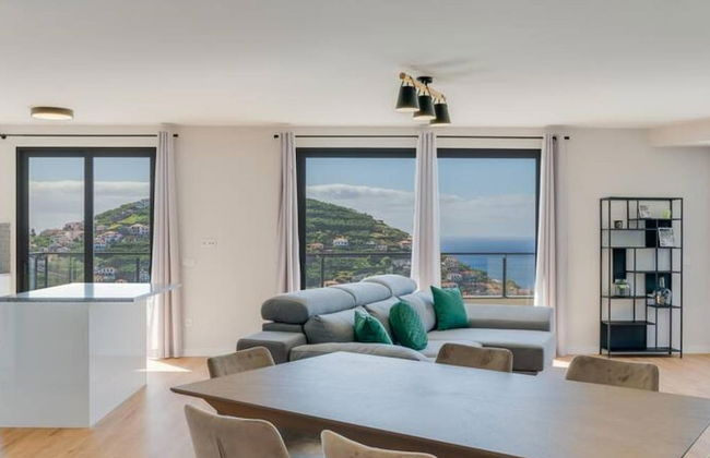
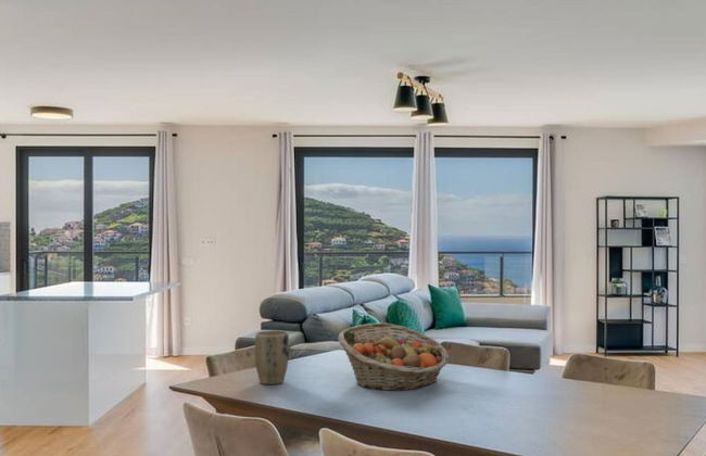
+ plant pot [254,329,290,385]
+ fruit basket [338,322,451,392]
